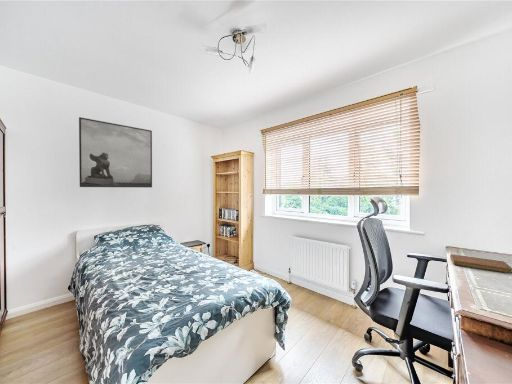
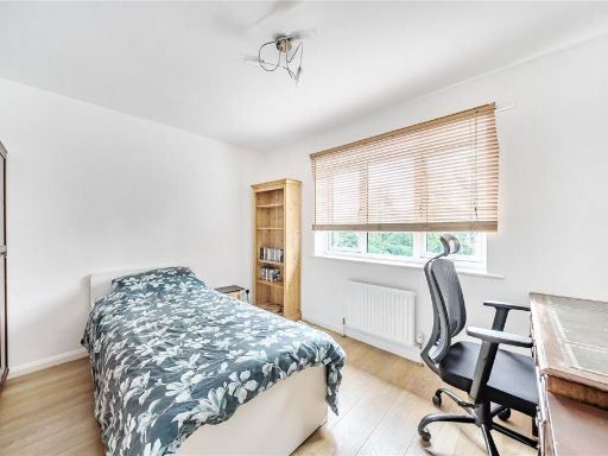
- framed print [78,116,153,188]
- notebook [449,253,512,274]
